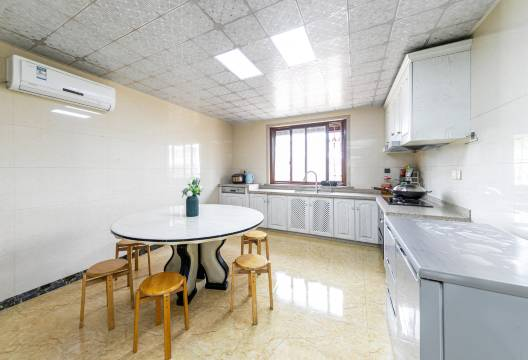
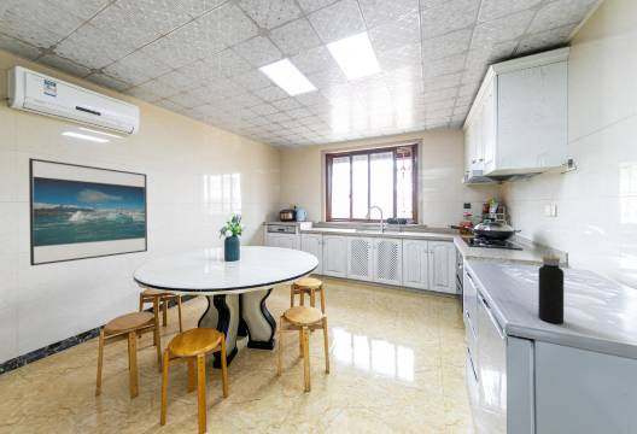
+ water bottle [537,250,565,324]
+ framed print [28,157,148,266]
